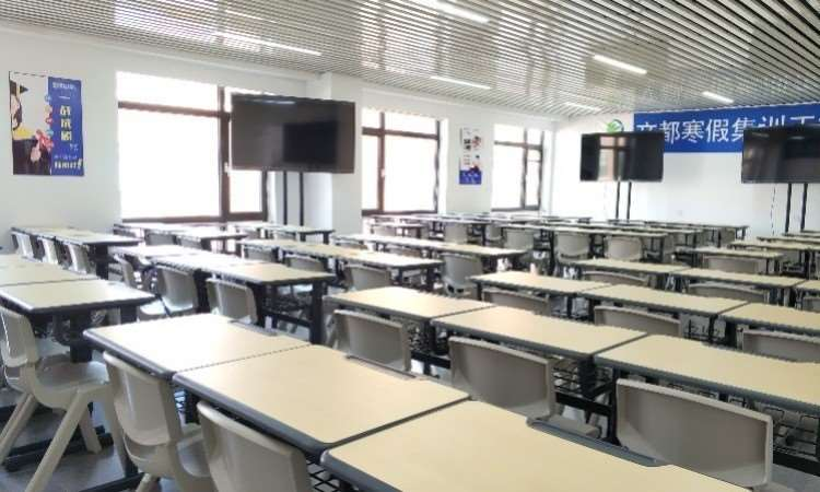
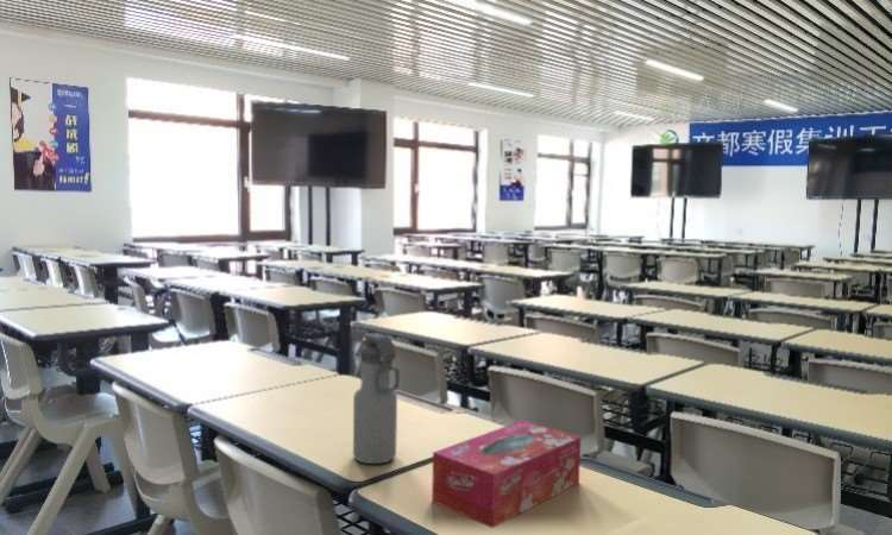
+ water bottle [352,332,401,465]
+ tissue box [431,420,582,529]
